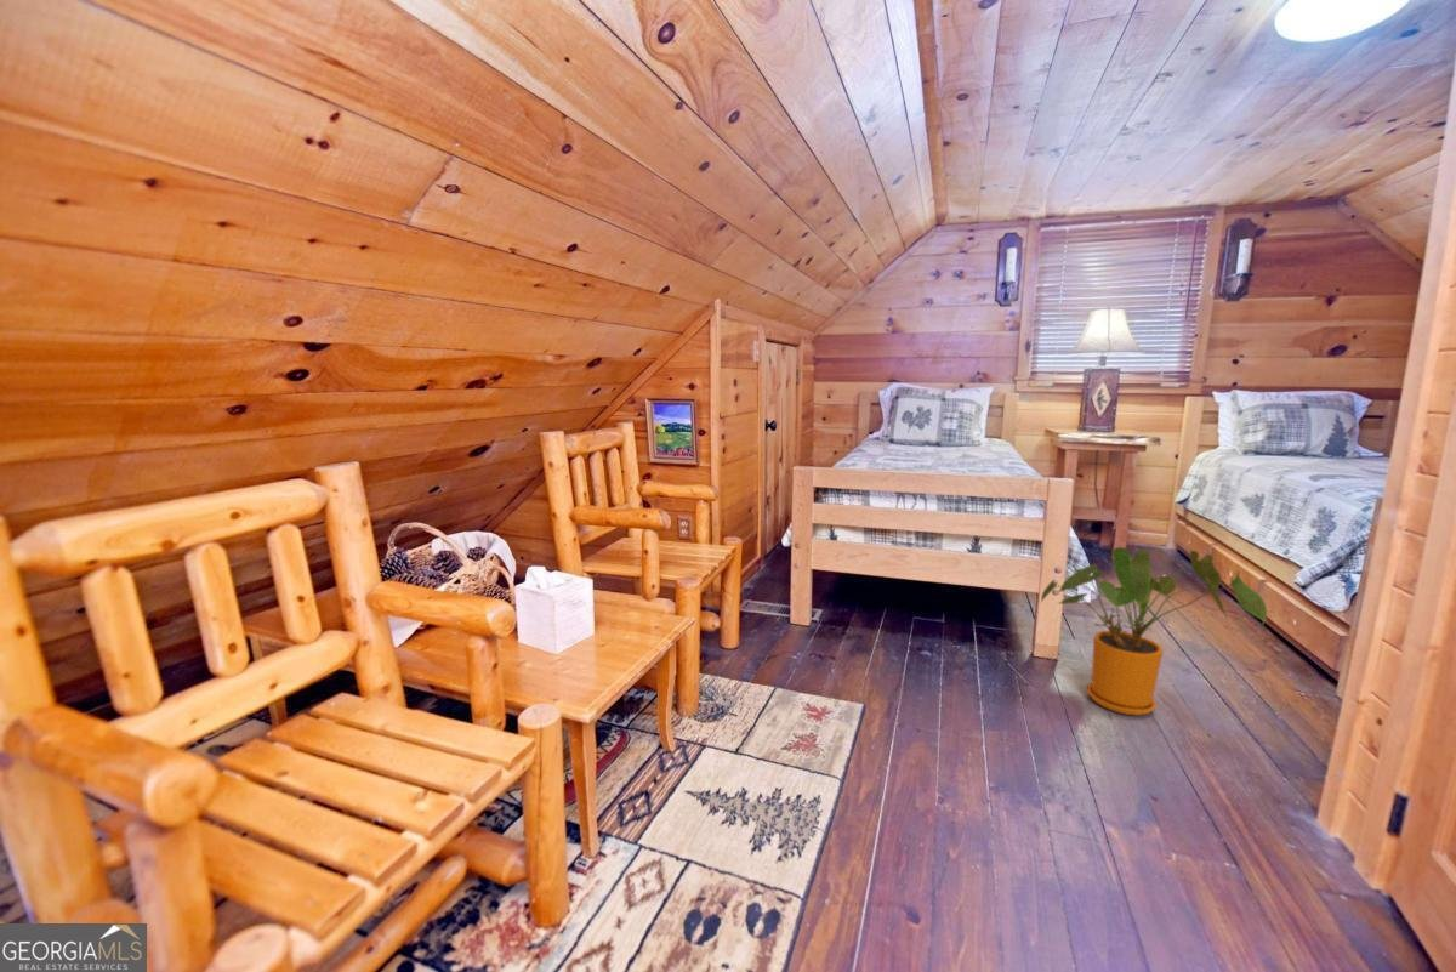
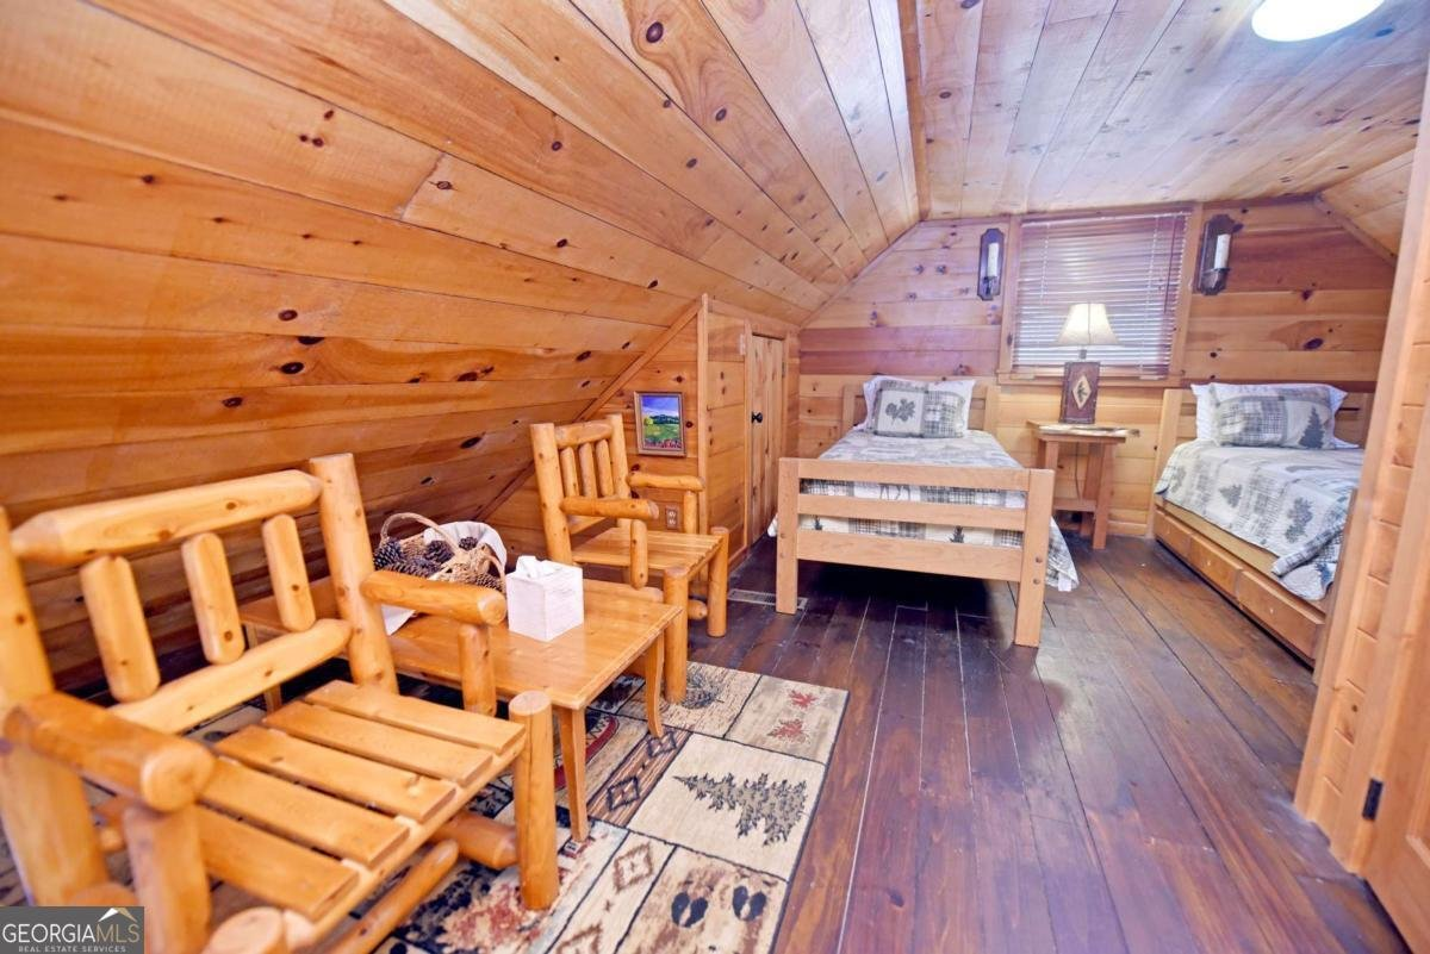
- house plant [1039,546,1268,716]
